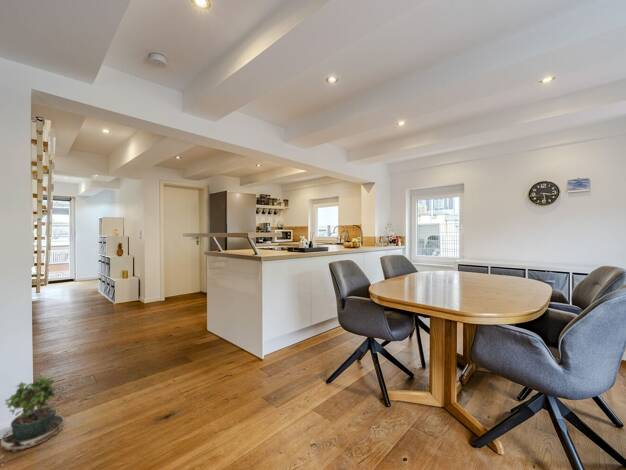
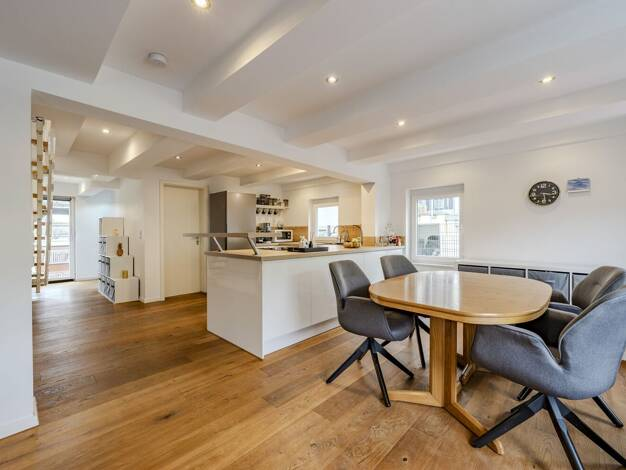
- potted plant [0,374,66,467]
